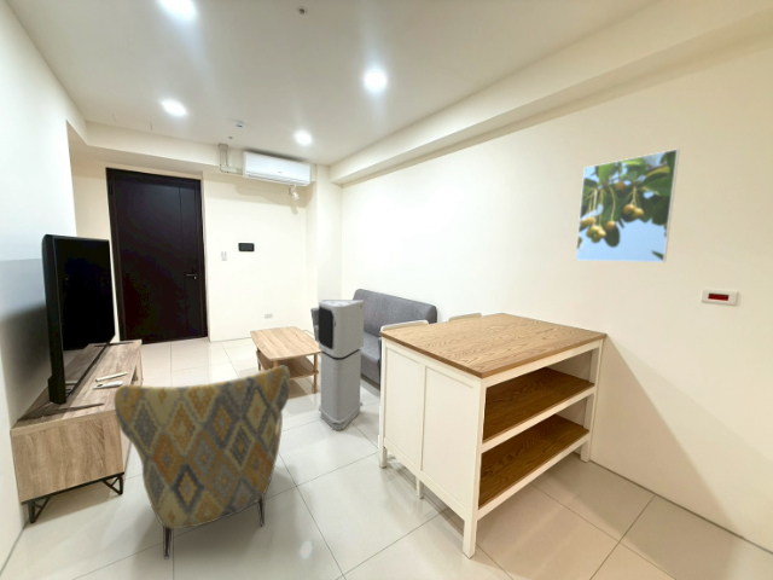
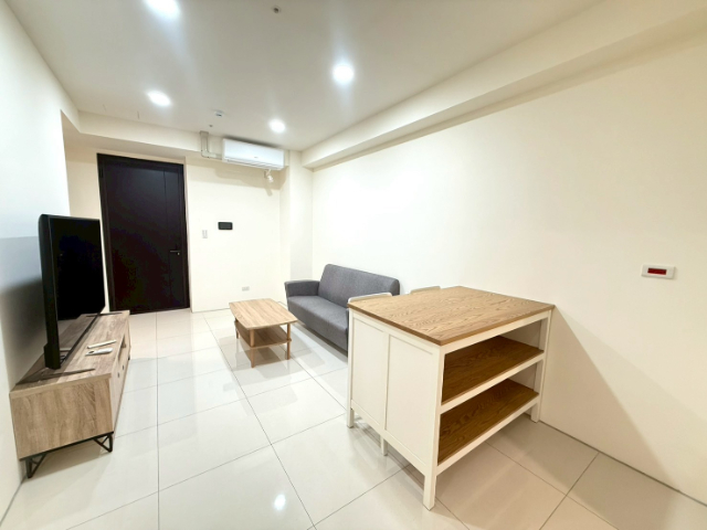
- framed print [574,147,681,263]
- armchair [112,365,291,561]
- air purifier [316,298,366,431]
